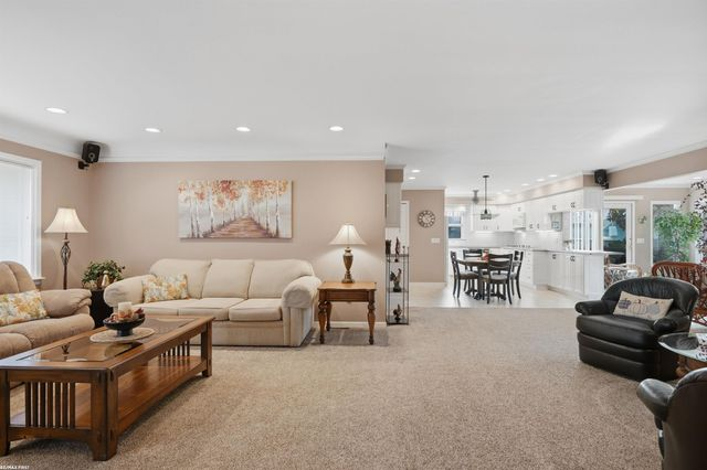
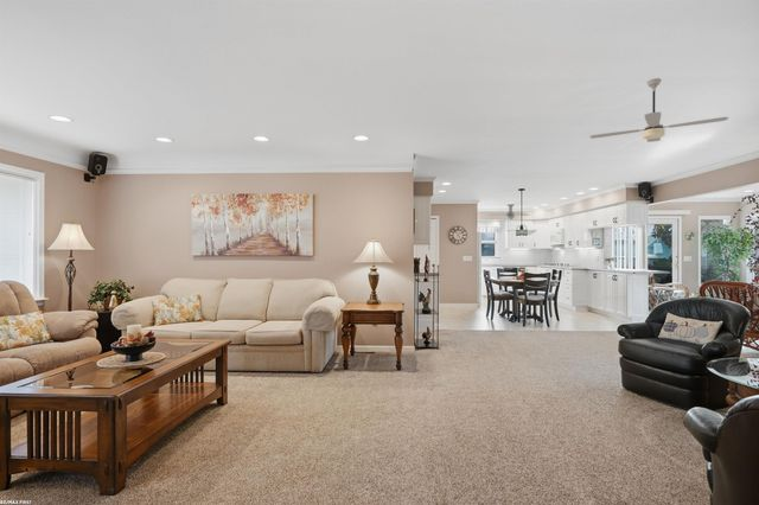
+ ceiling fan [588,77,729,143]
